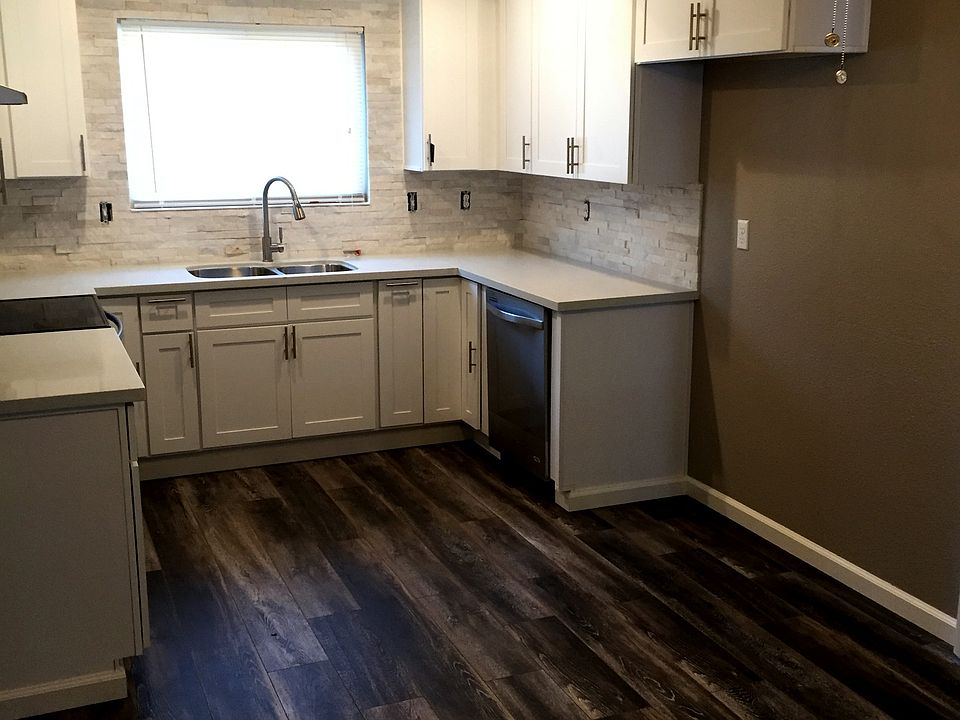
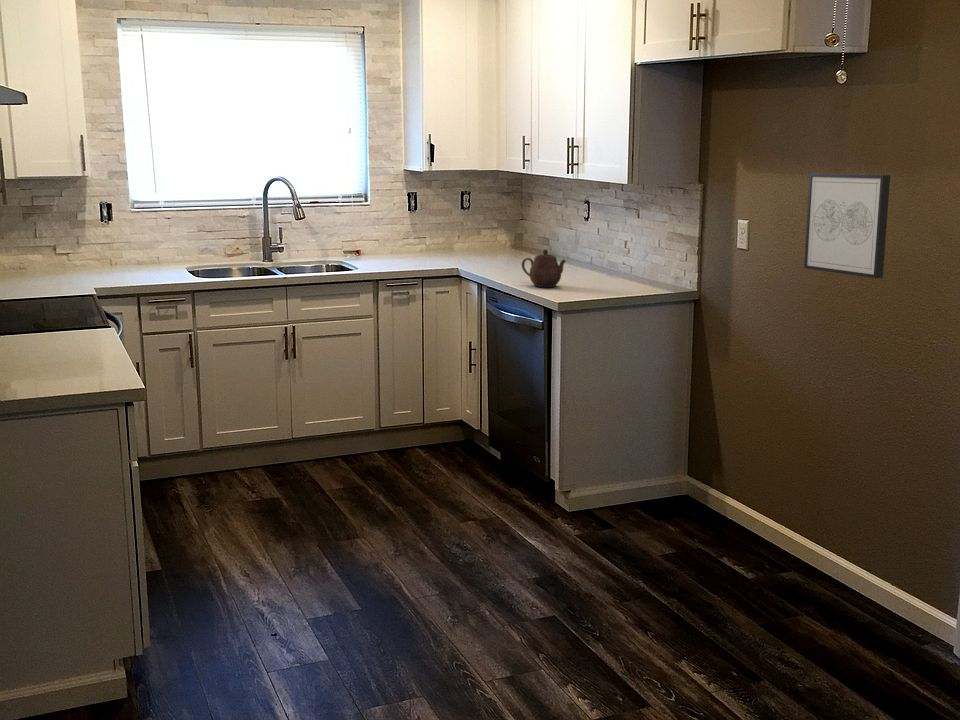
+ teapot [521,248,567,288]
+ wall art [803,173,891,279]
